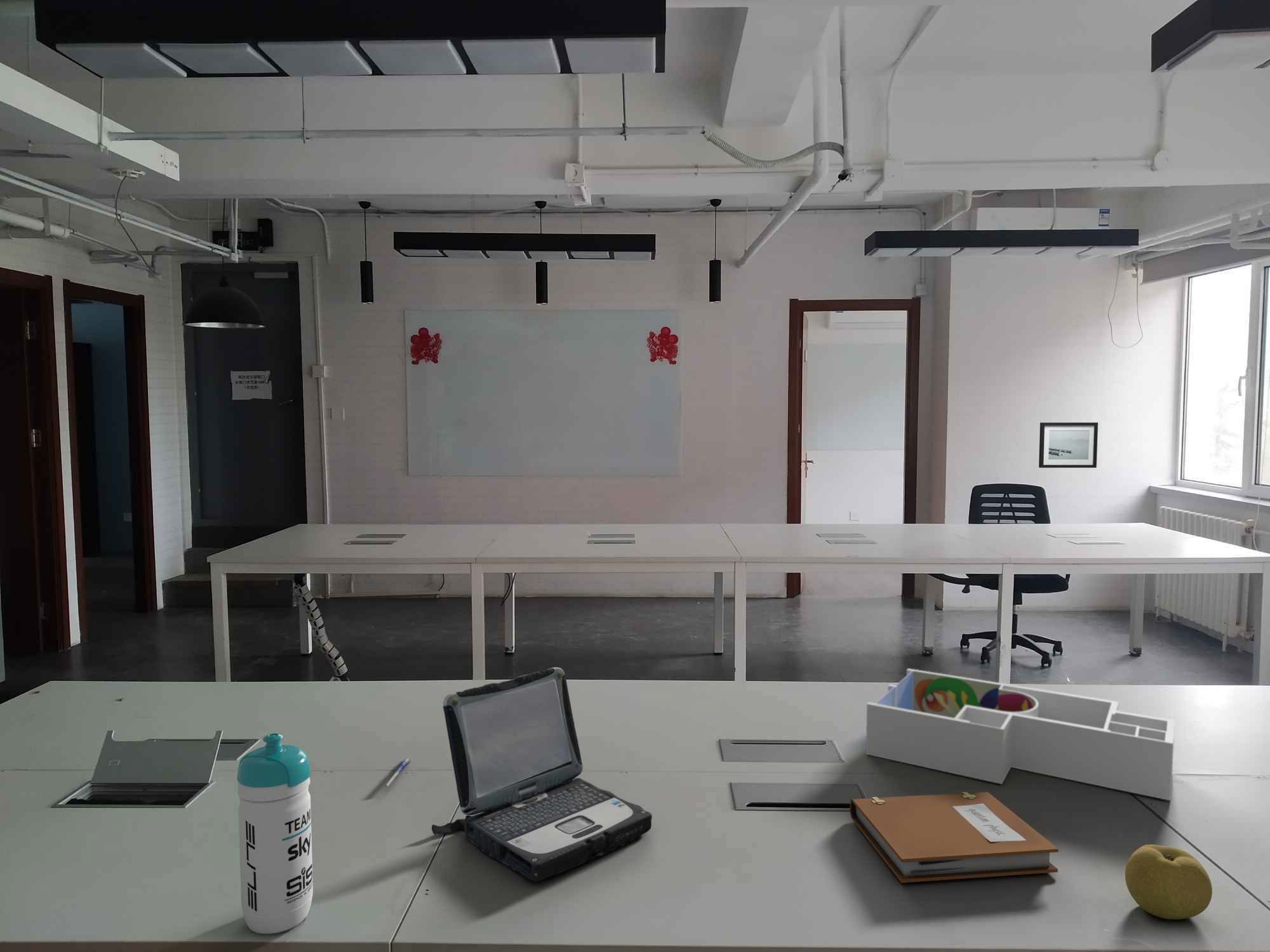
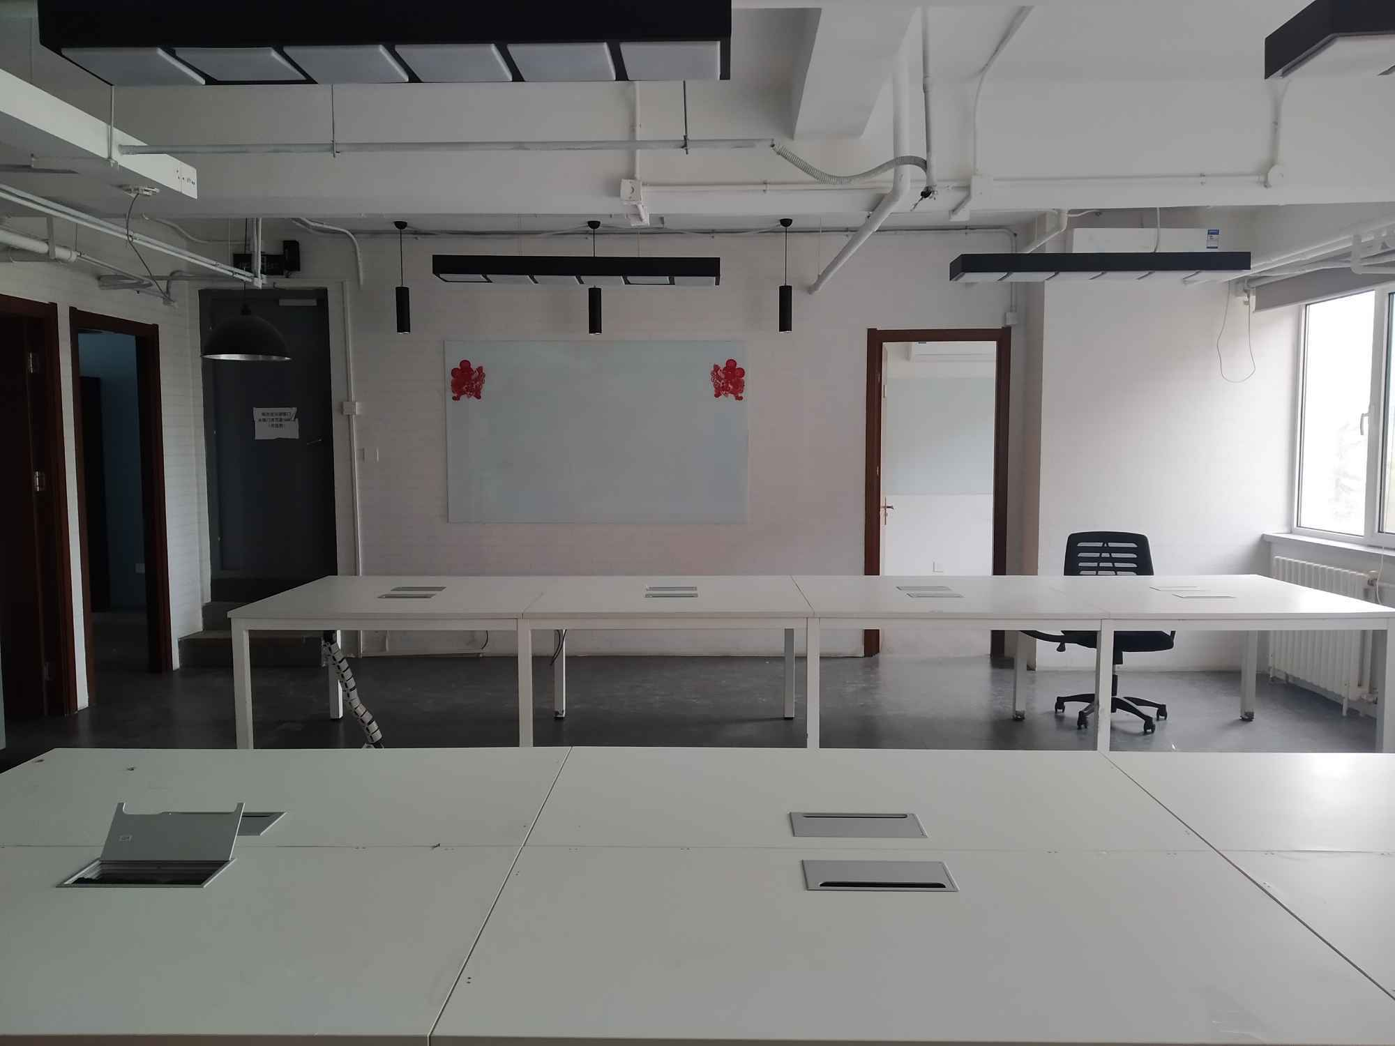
- notebook [849,791,1059,883]
- pen [381,758,412,789]
- wall art [1038,422,1099,468]
- fruit [1125,844,1213,920]
- laptop [431,667,653,882]
- desk organizer [866,668,1175,801]
- water bottle [236,732,314,934]
